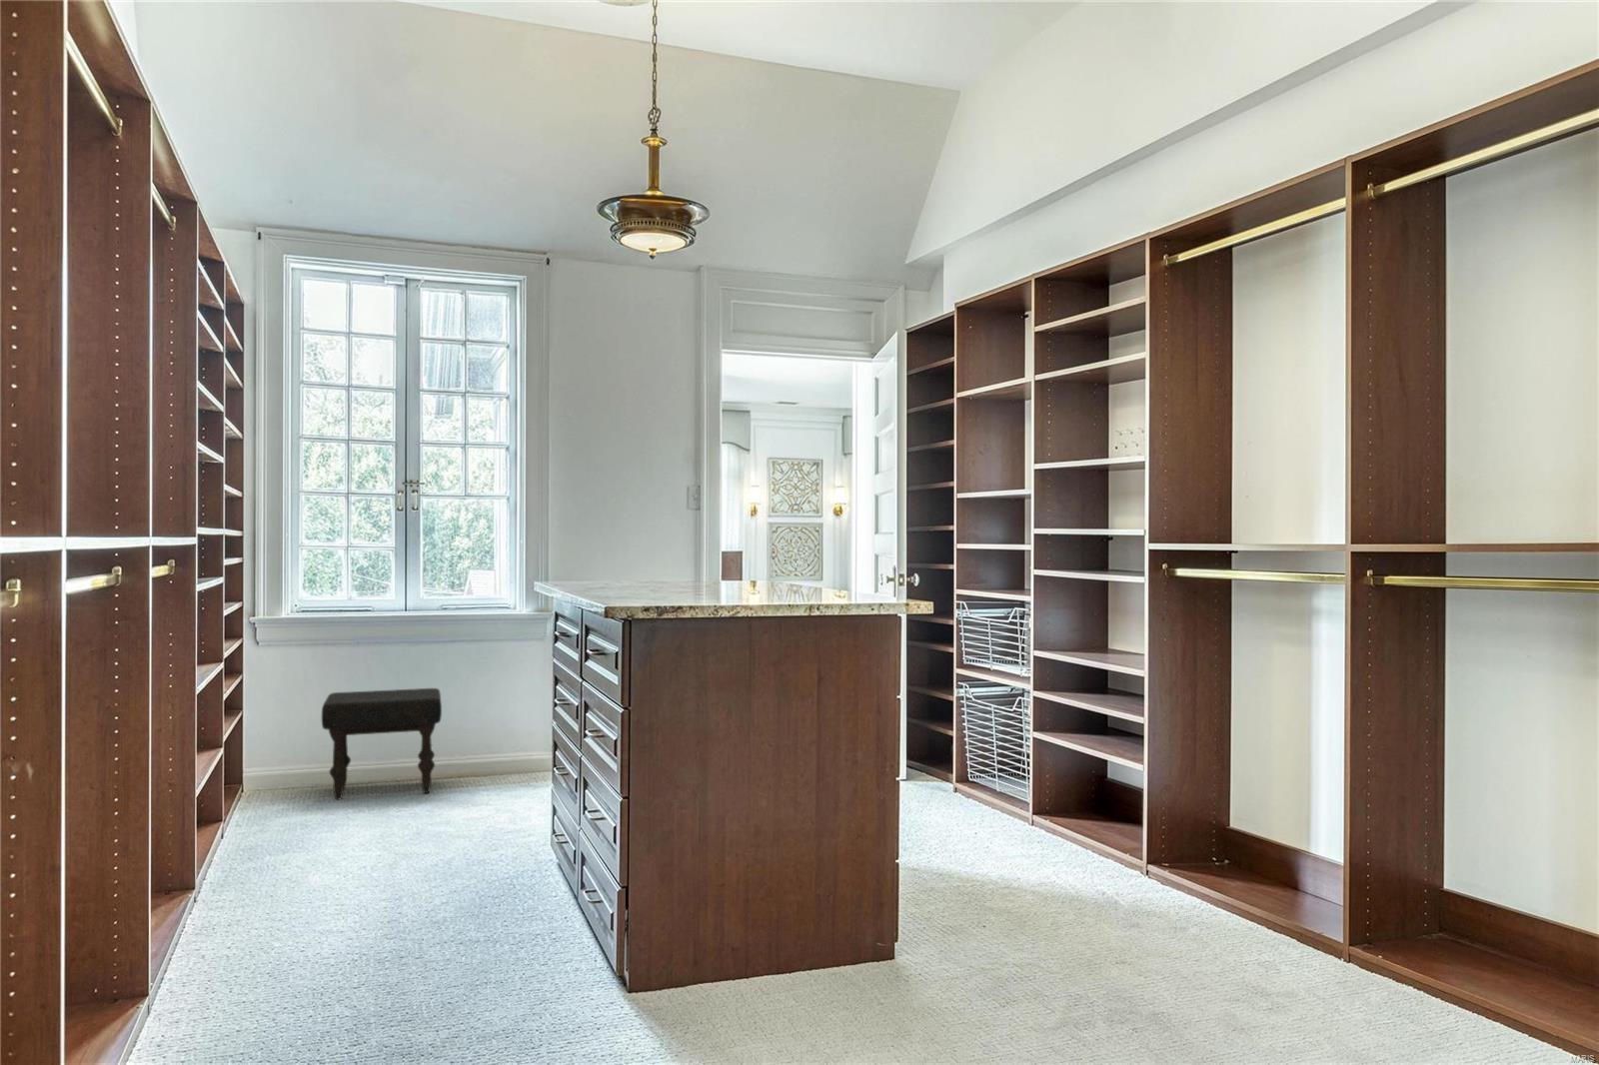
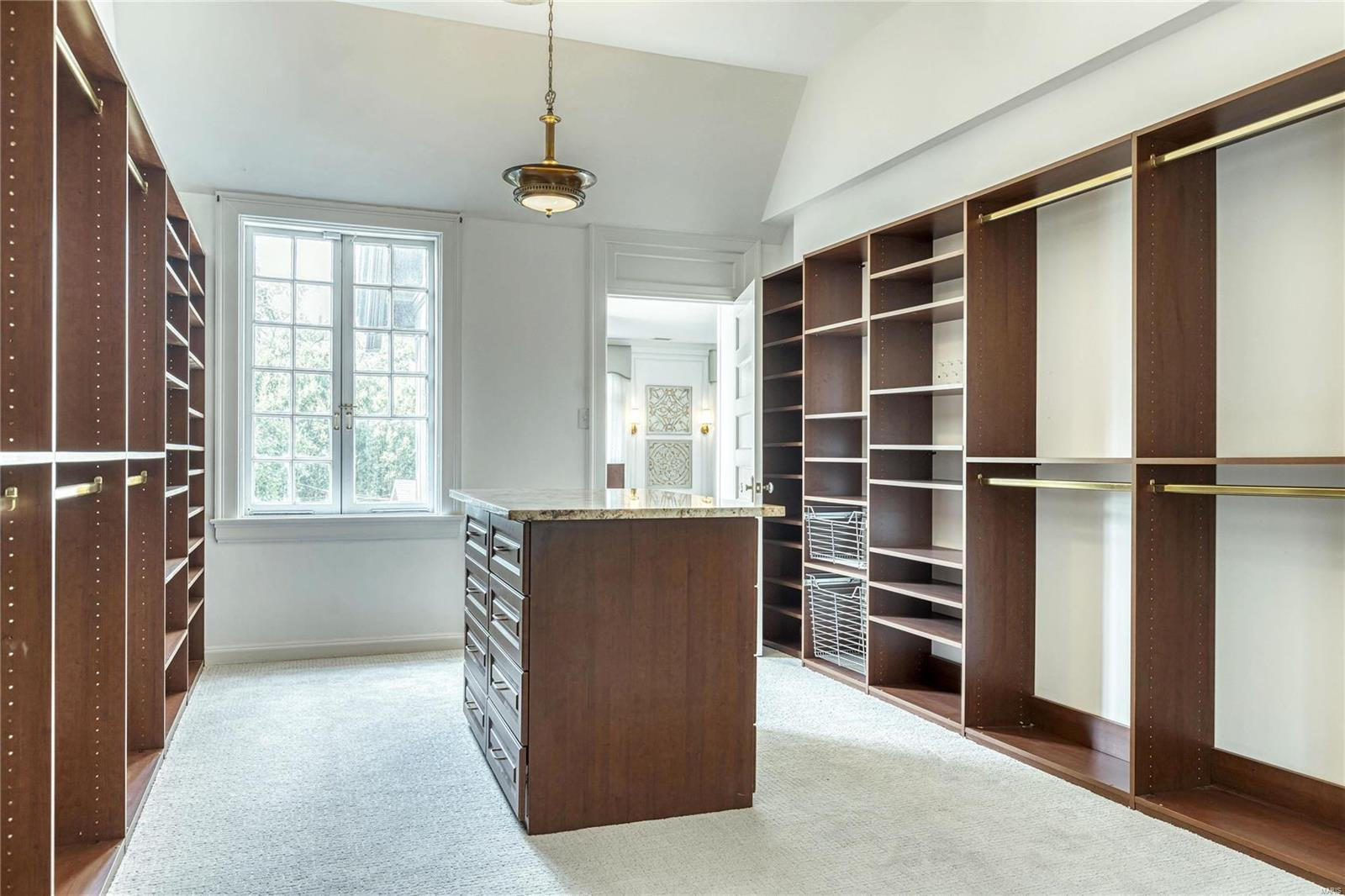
- ottoman [321,687,442,801]
